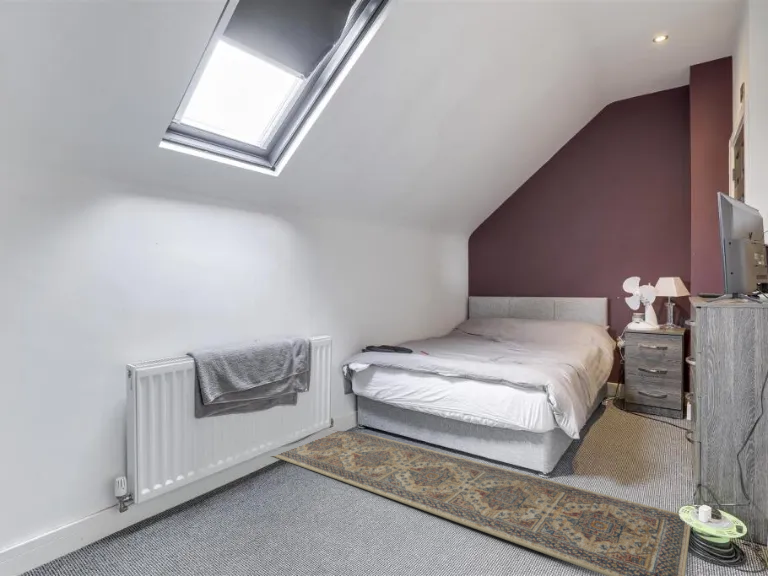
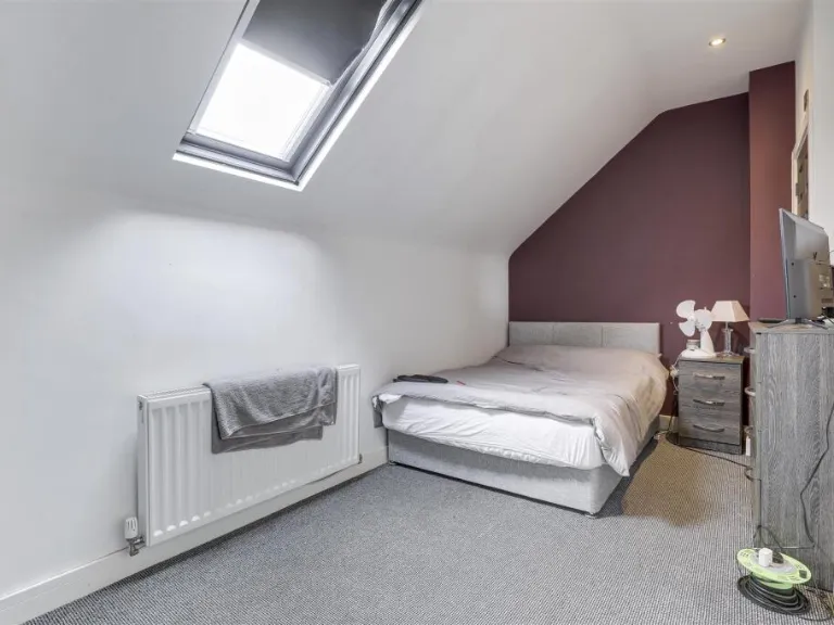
- rug [272,430,692,576]
